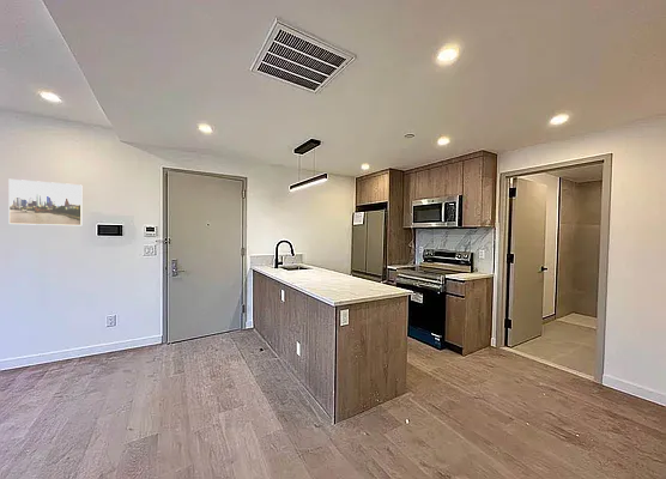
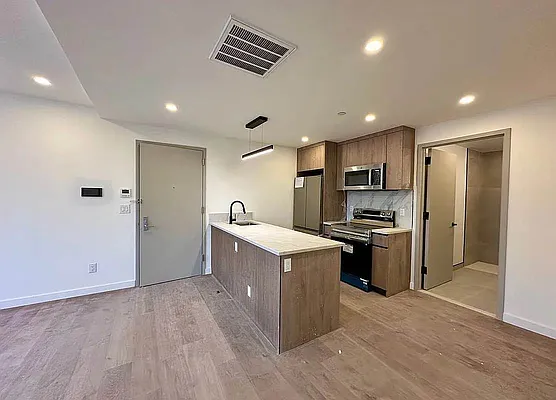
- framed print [7,178,83,226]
